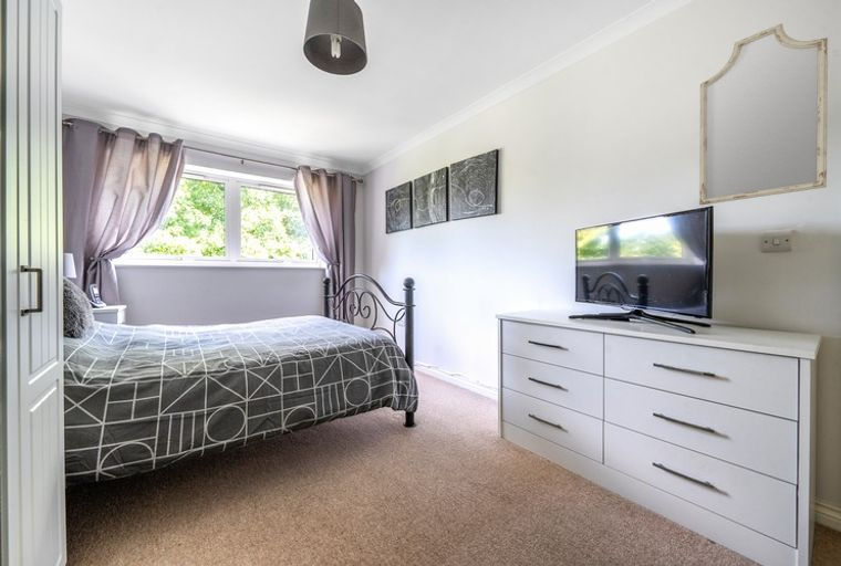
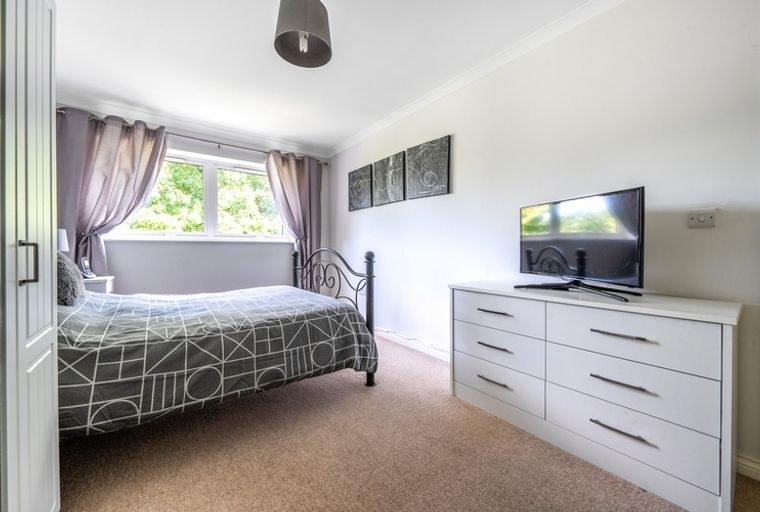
- home mirror [698,22,829,206]
